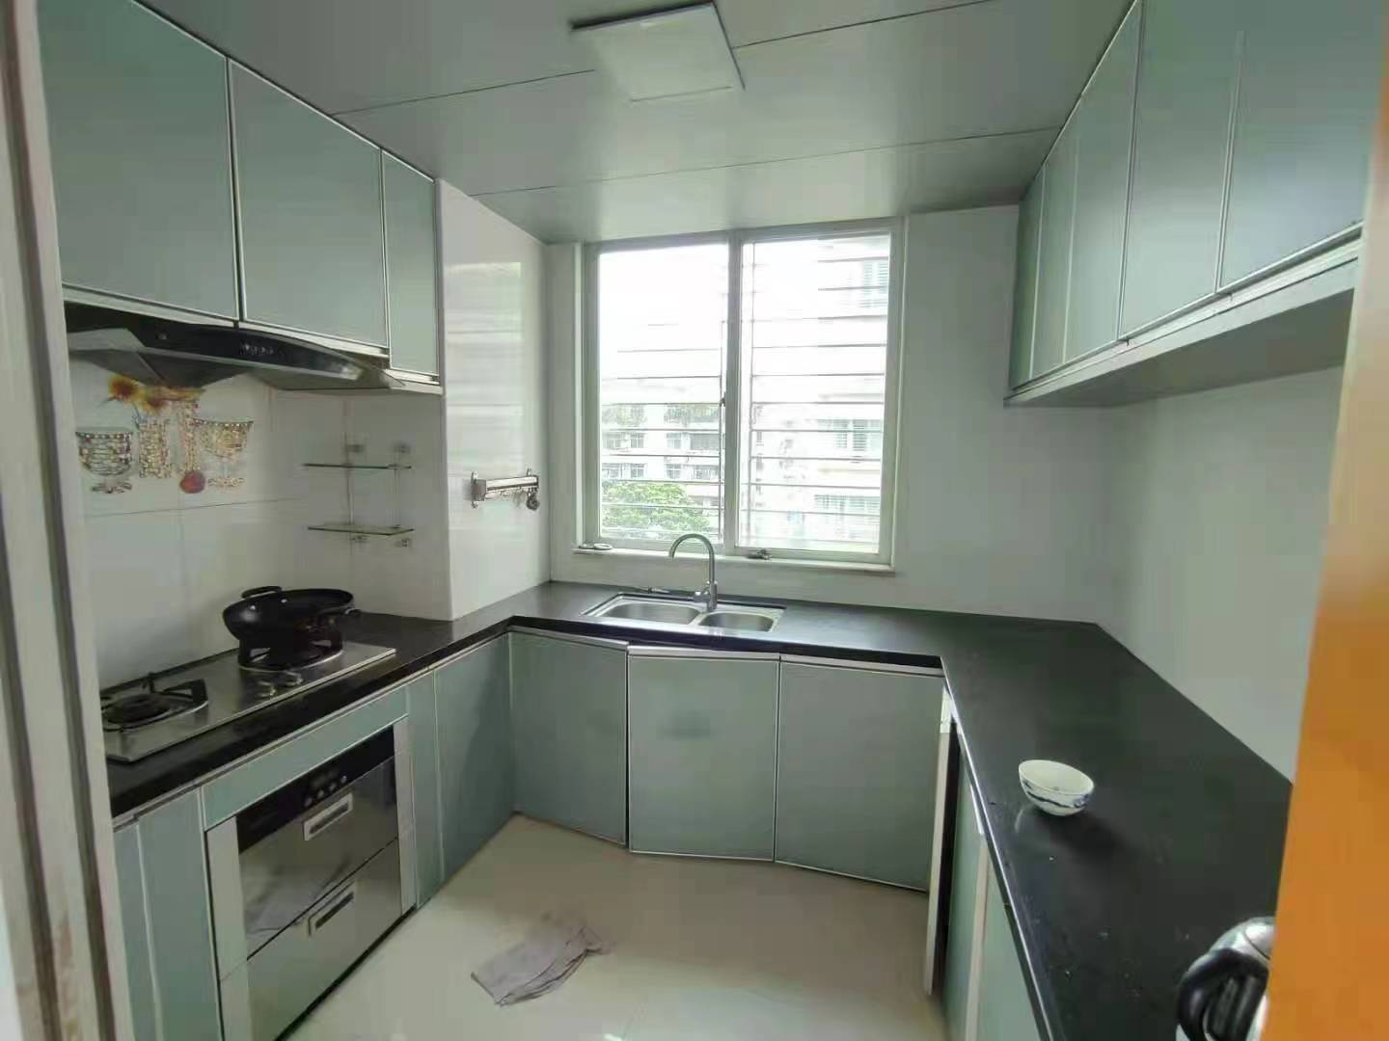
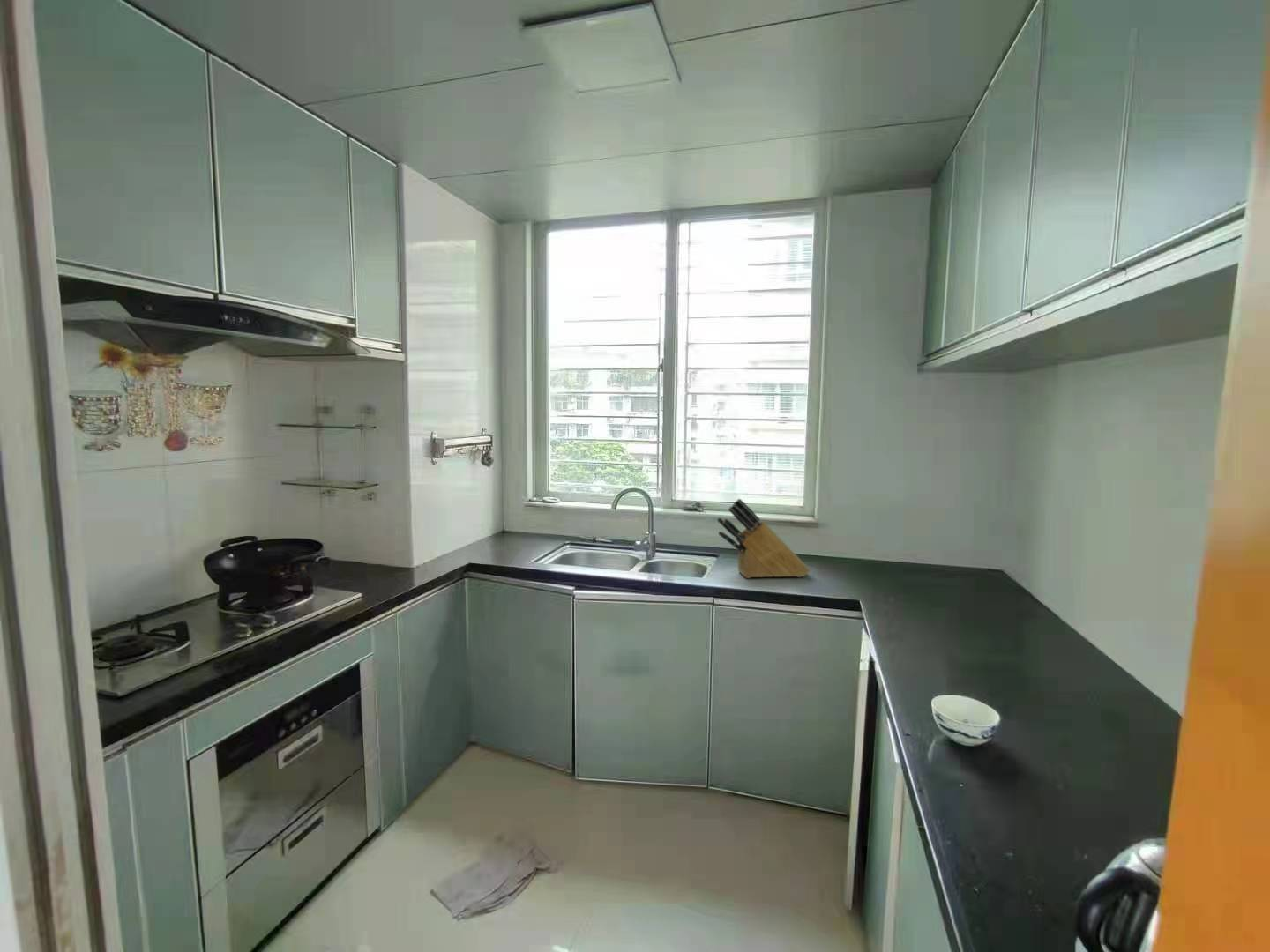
+ knife block [716,498,811,579]
